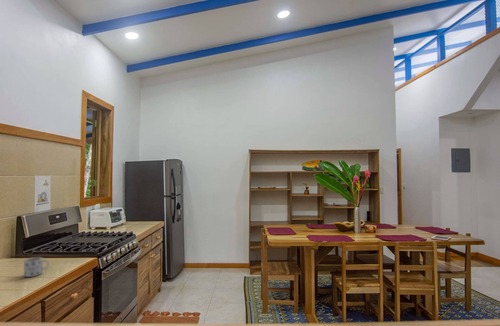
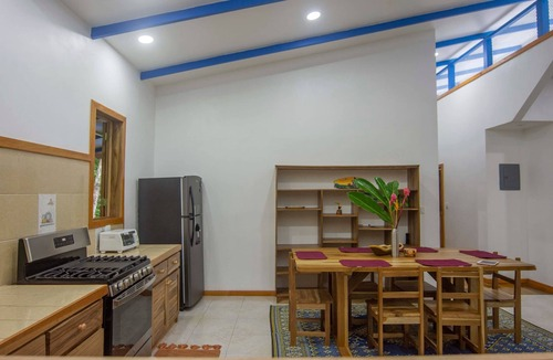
- mug [23,256,50,278]
